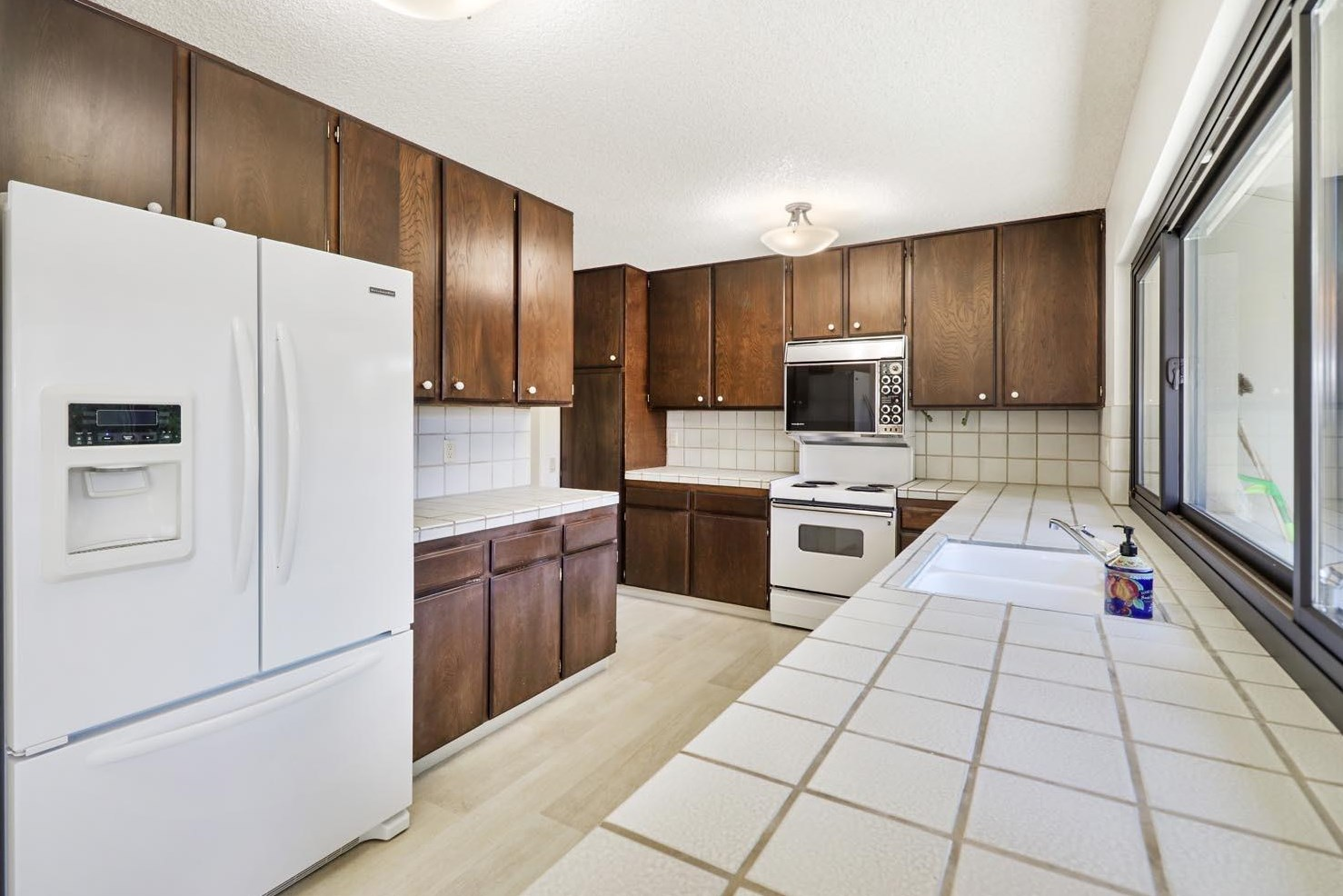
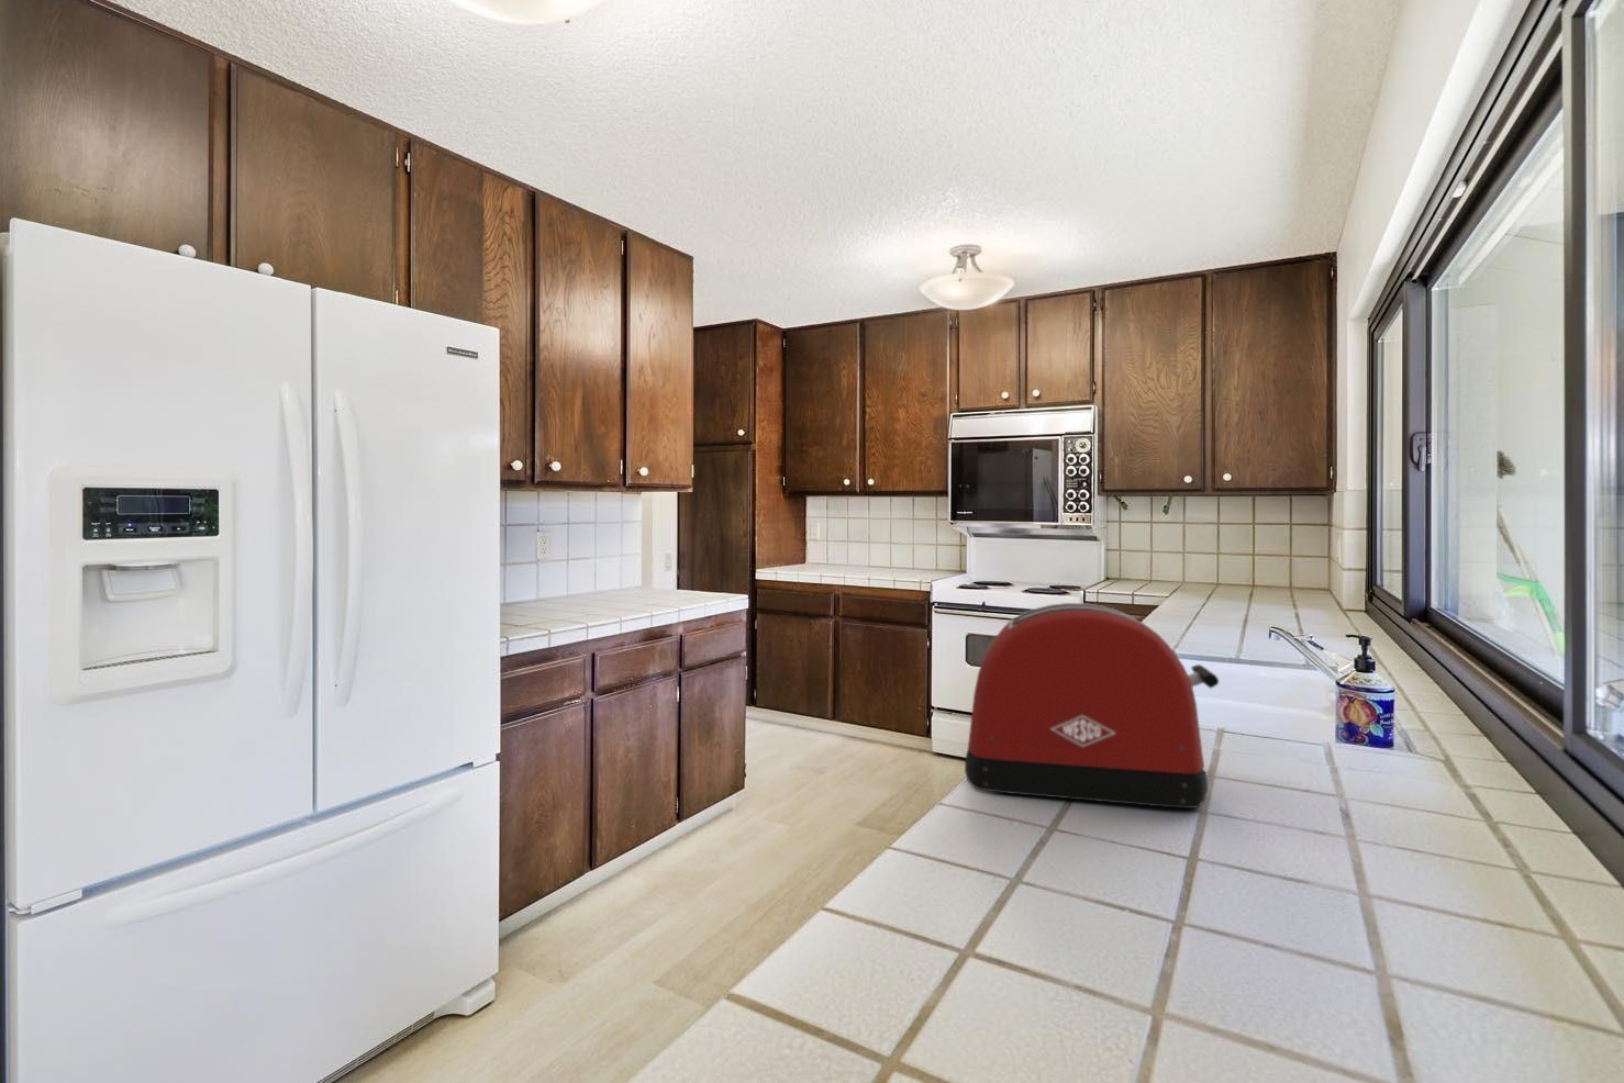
+ toaster [964,602,1220,810]
